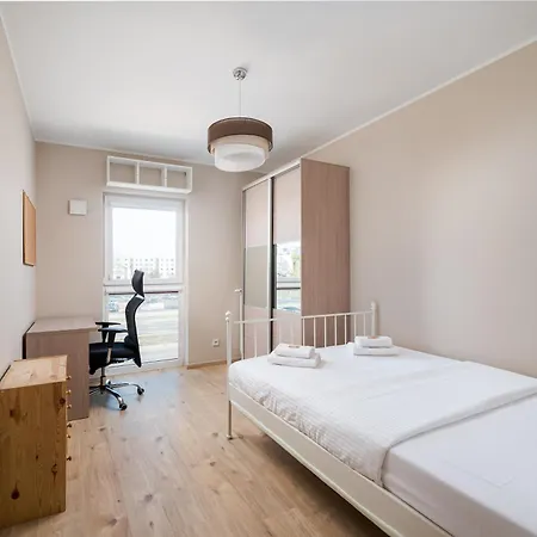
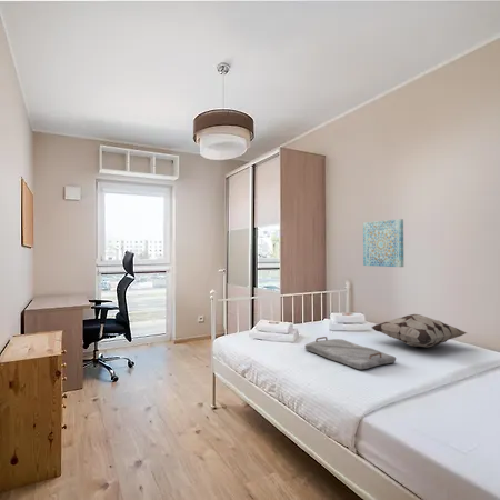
+ decorative pillow [371,313,468,349]
+ serving tray [303,336,397,370]
+ wall art [362,218,404,268]
